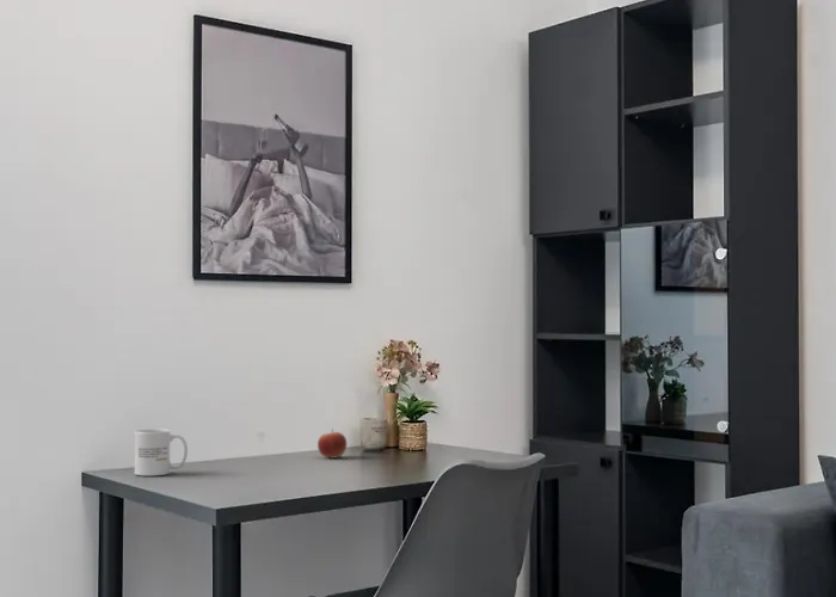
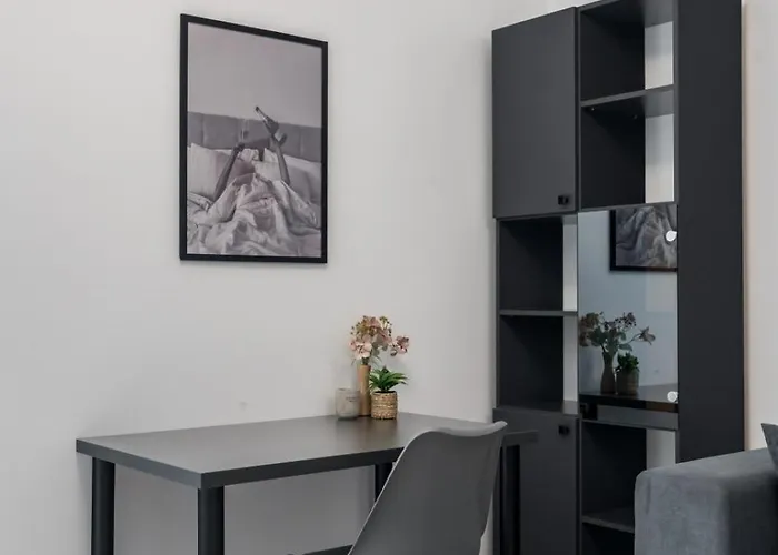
- apple [316,427,348,460]
- mug [133,427,189,476]
